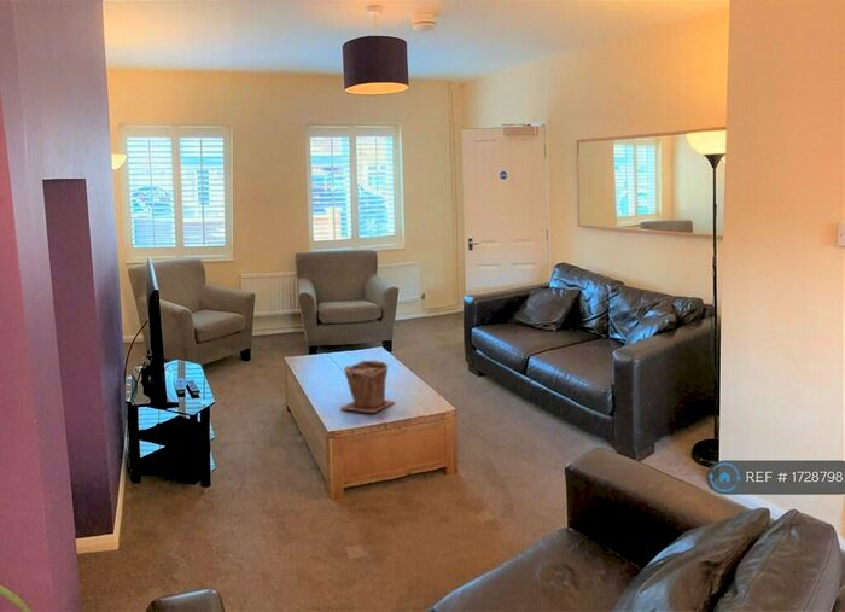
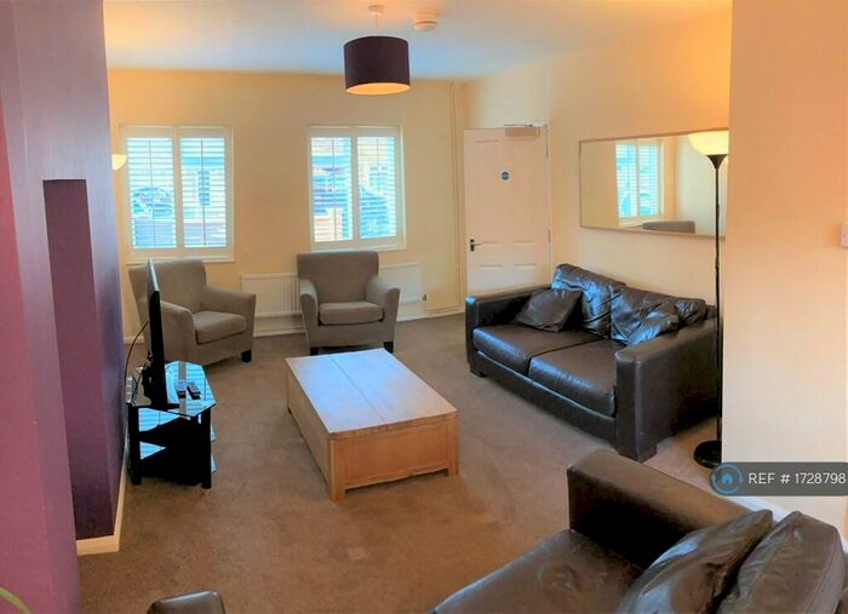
- plant pot [339,359,396,414]
